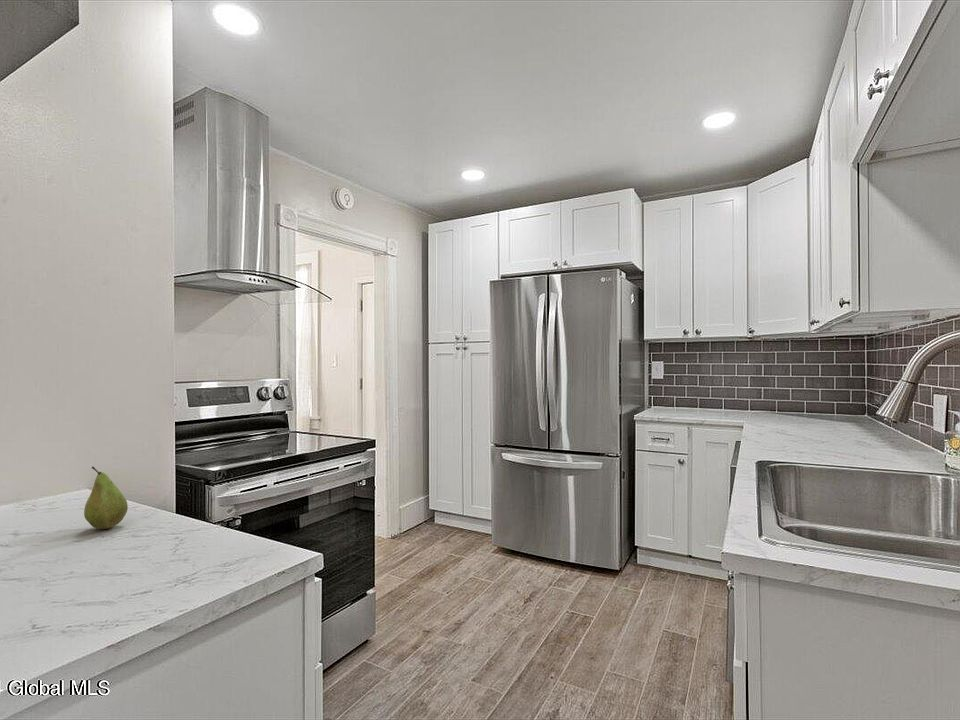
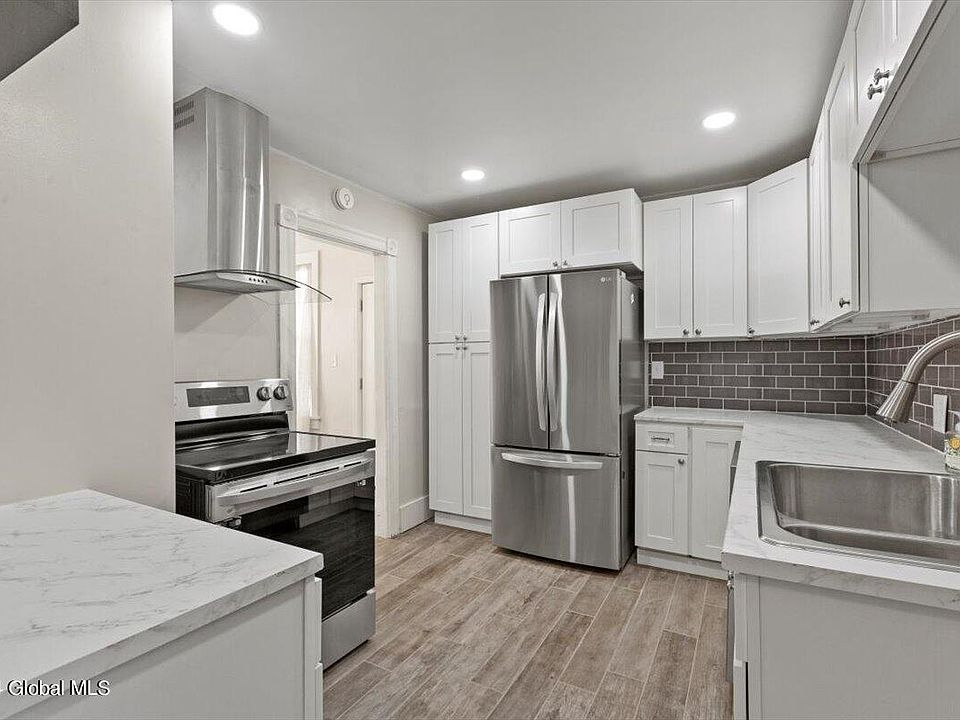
- fruit [83,466,129,530]
